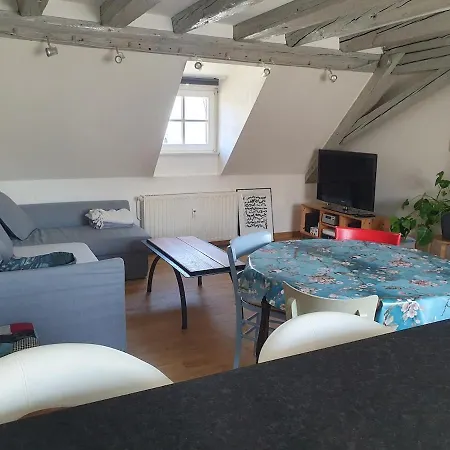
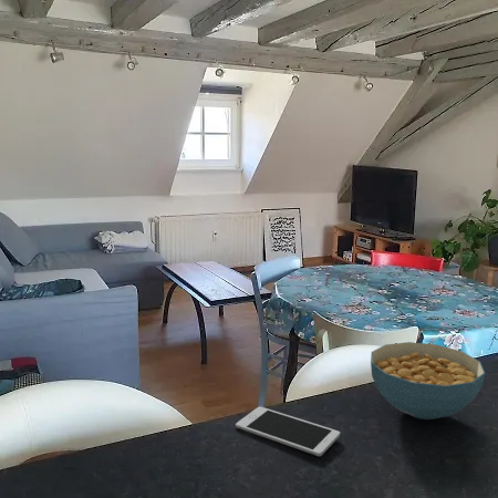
+ cereal bowl [370,341,487,421]
+ cell phone [235,406,341,457]
